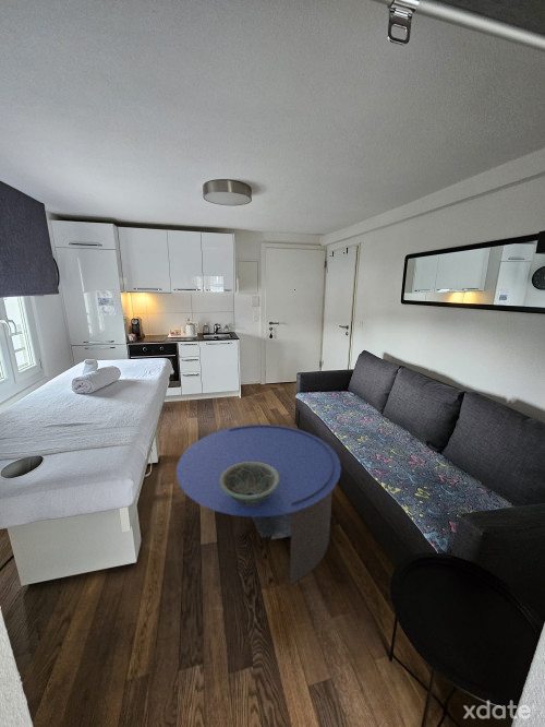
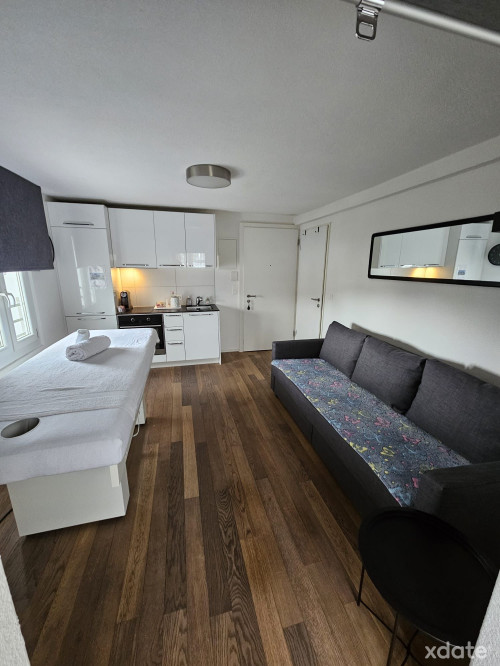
- decorative bowl [219,462,280,506]
- coffee table [175,424,342,585]
